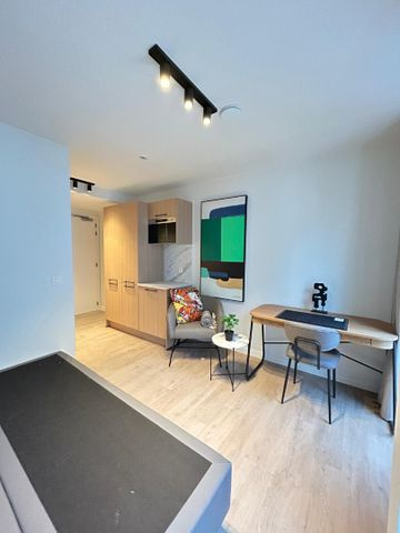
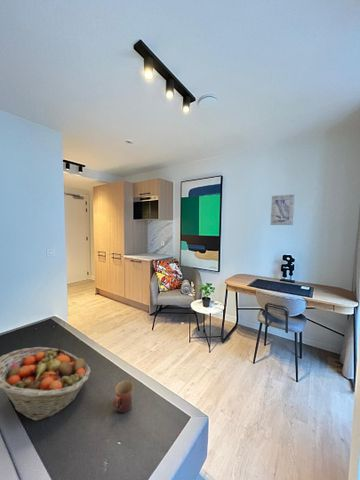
+ wall art [270,193,296,226]
+ mug [112,380,135,414]
+ fruit basket [0,346,92,422]
